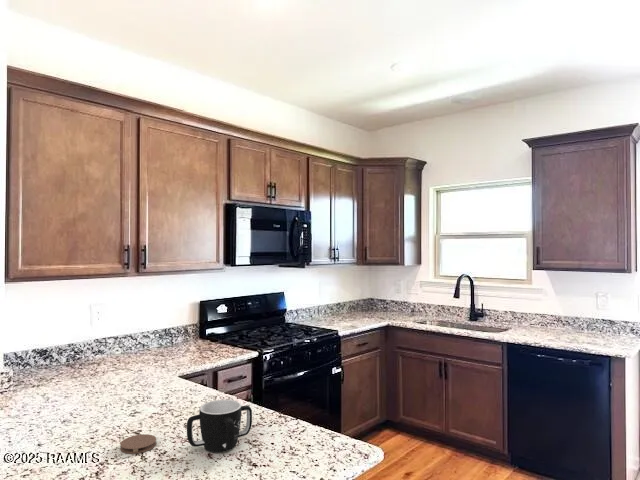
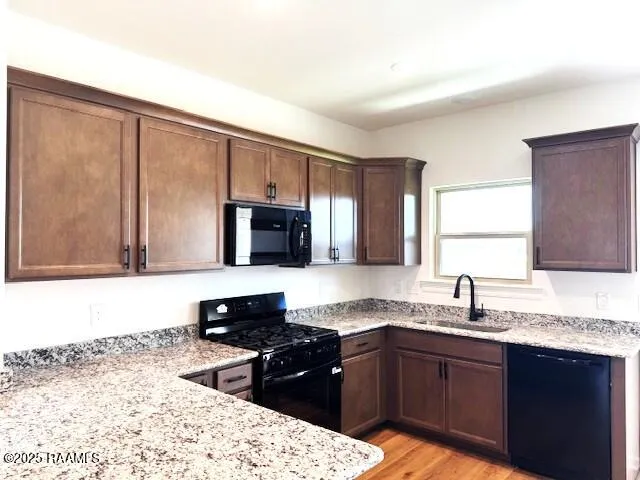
- coaster [119,433,157,455]
- mug [186,399,253,453]
